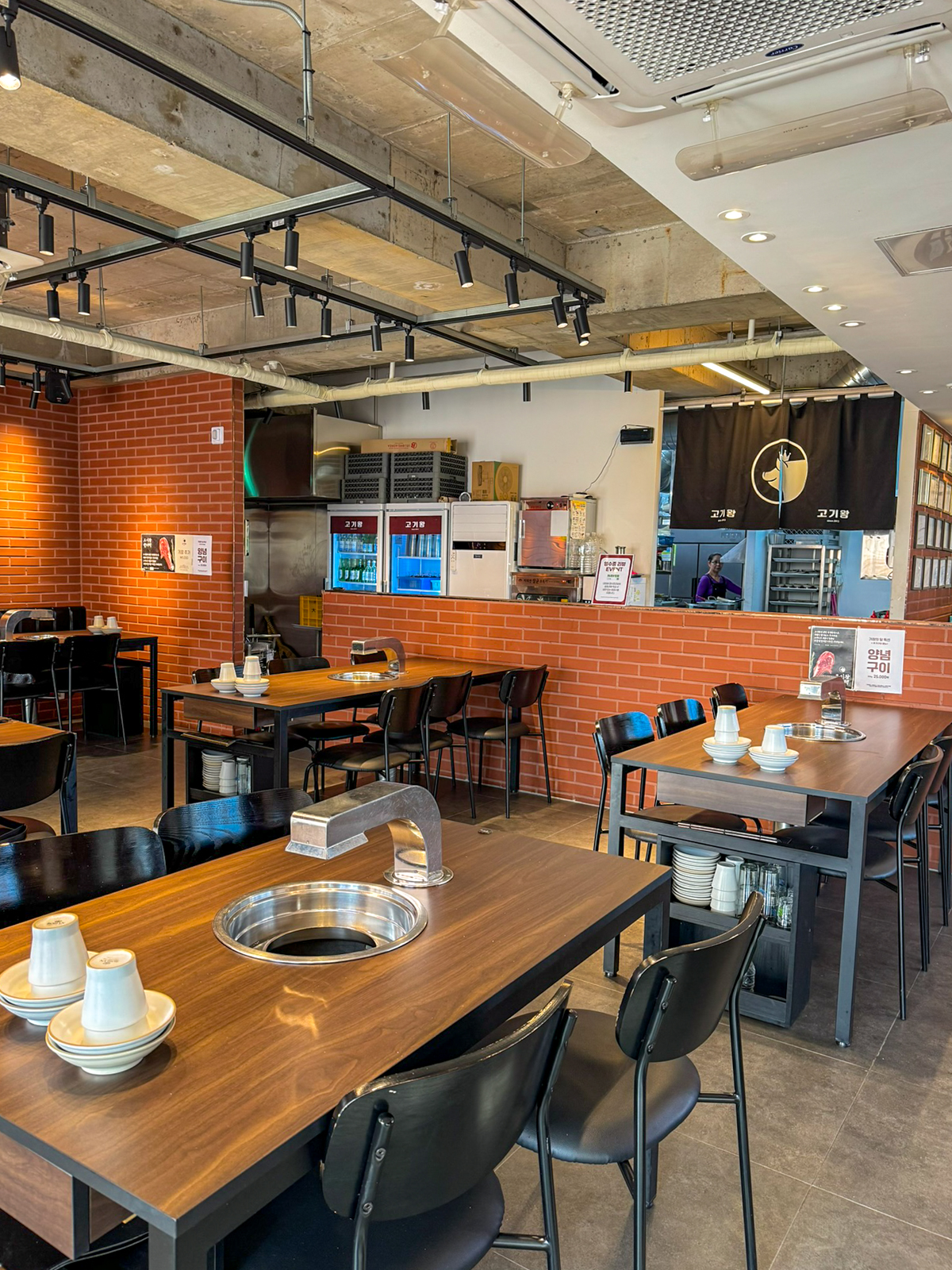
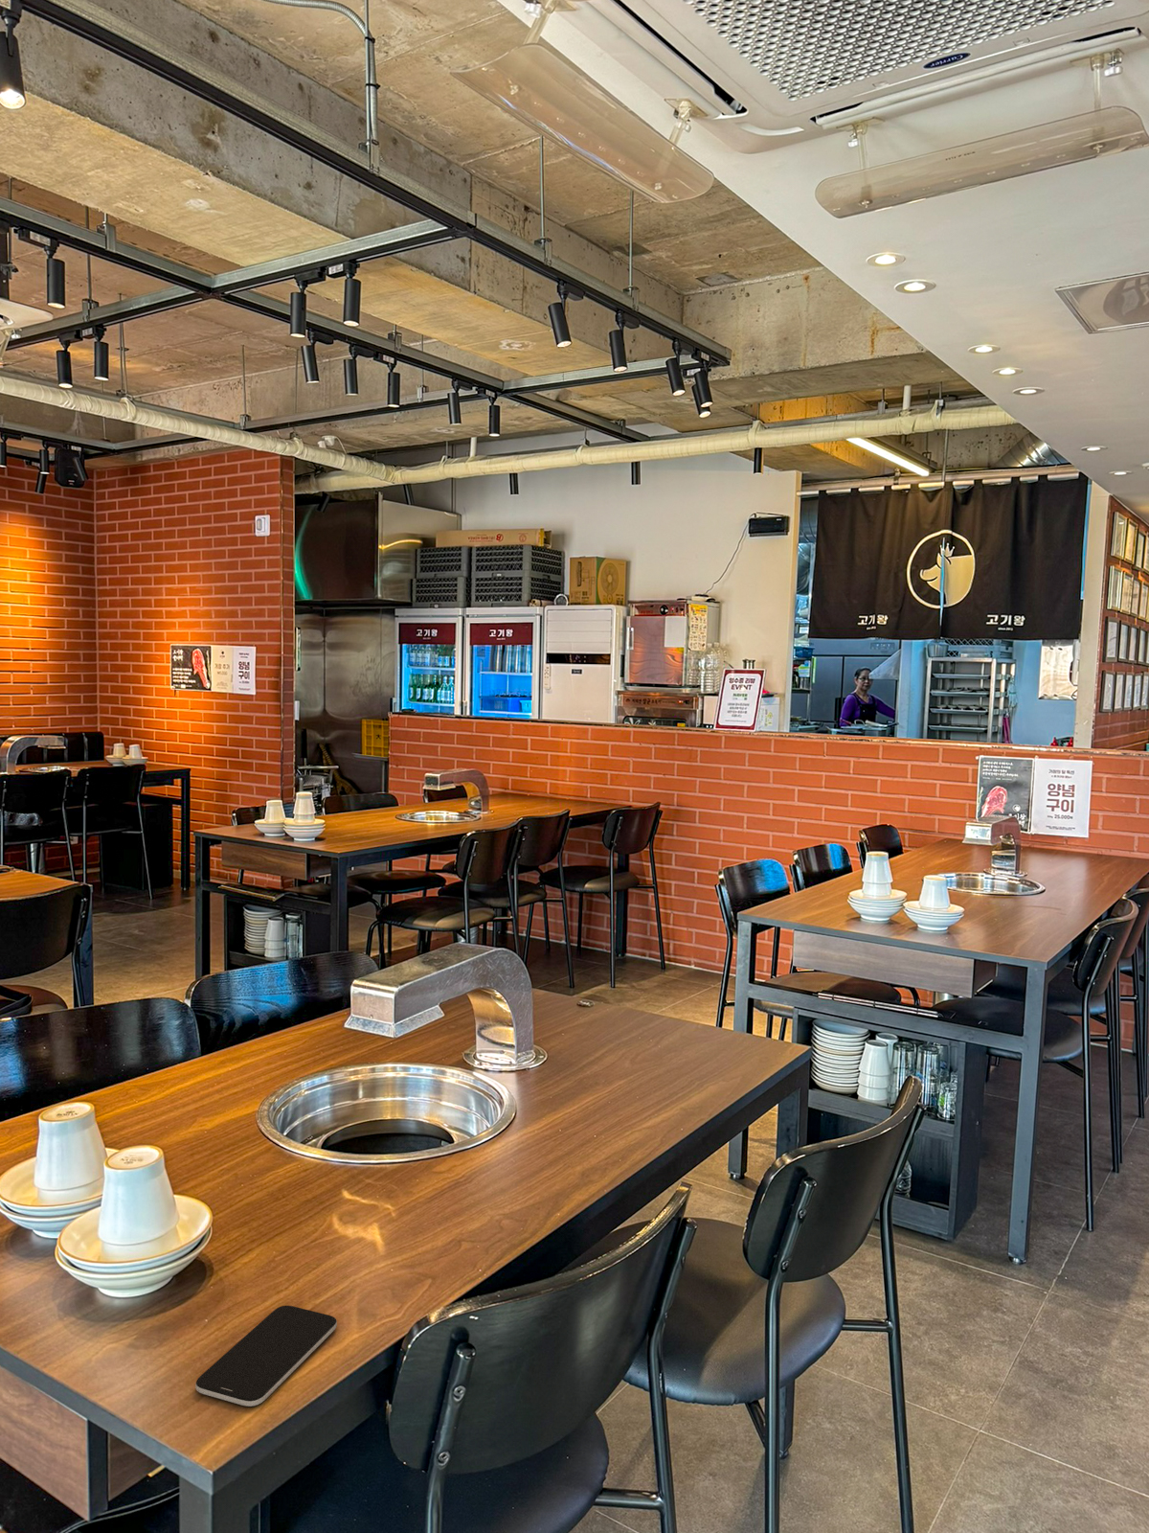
+ smartphone [194,1305,338,1407]
